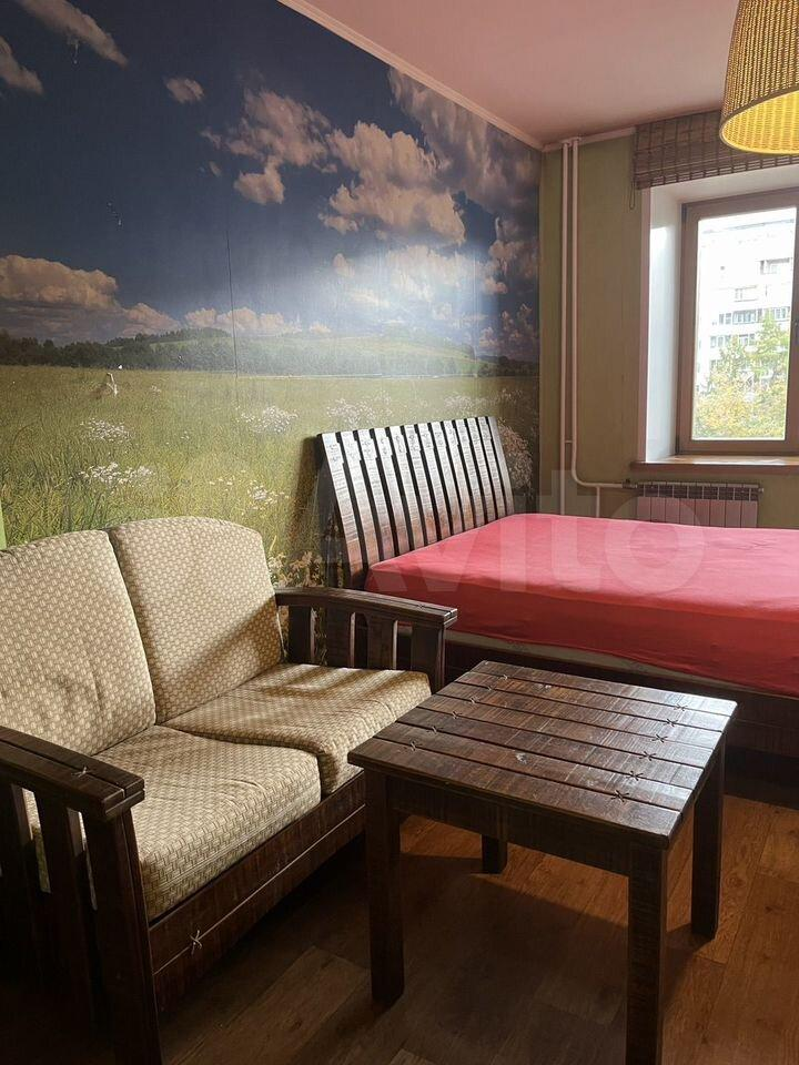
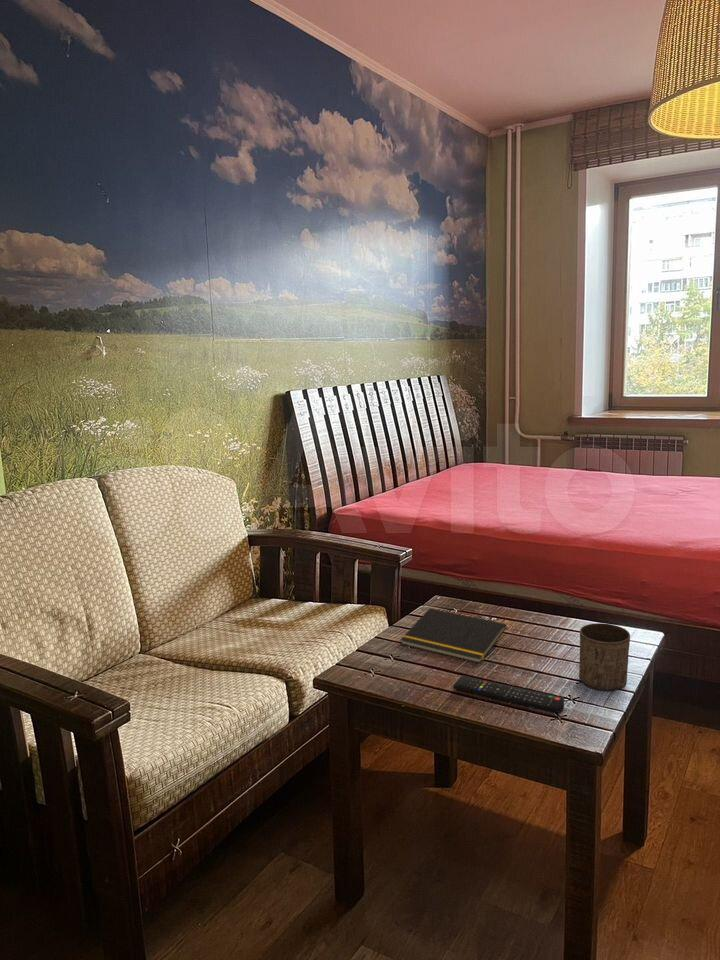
+ notepad [400,607,507,664]
+ remote control [452,675,565,713]
+ cup [578,622,631,692]
